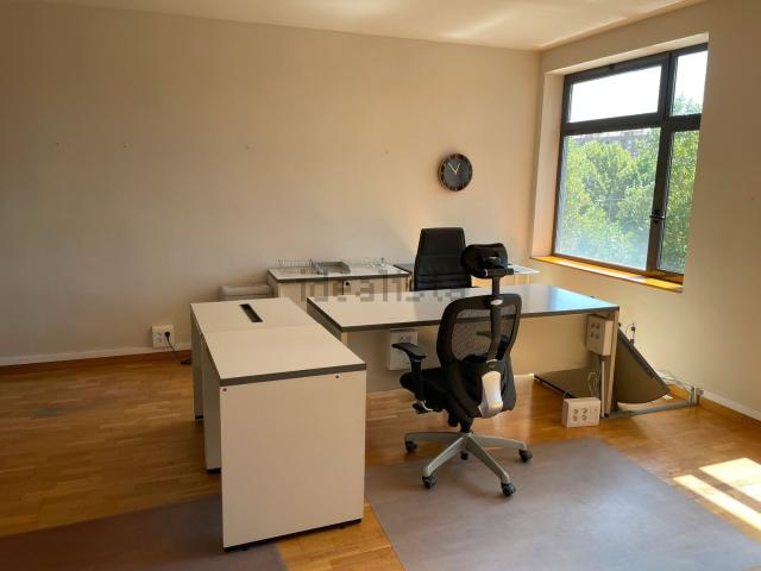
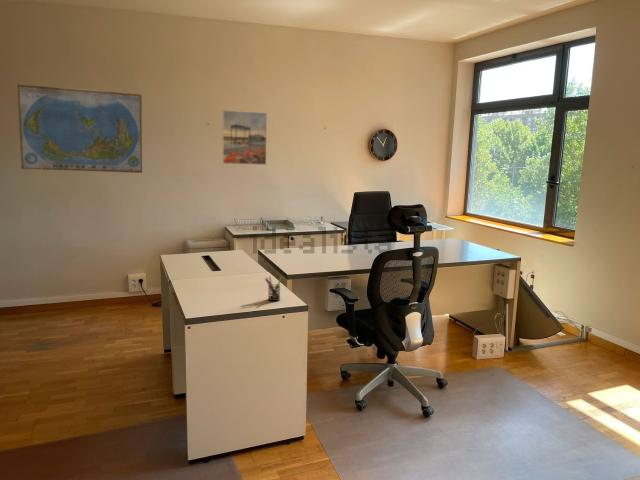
+ world map [16,84,143,174]
+ pen holder [264,275,283,302]
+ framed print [221,109,268,166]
